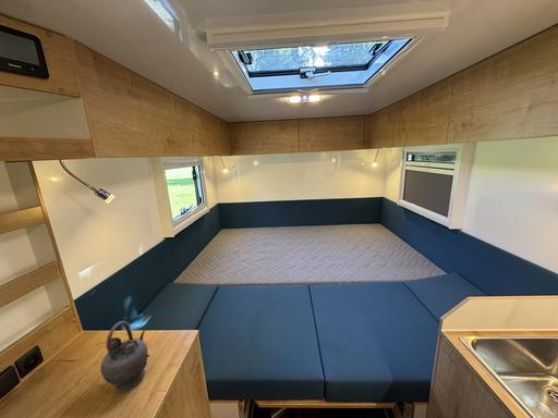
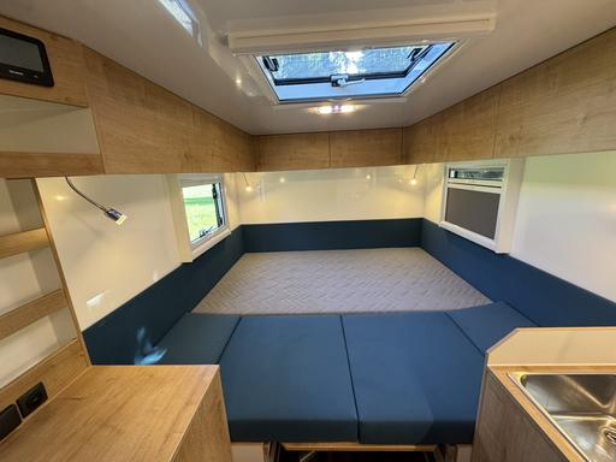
- teapot [99,320,150,393]
